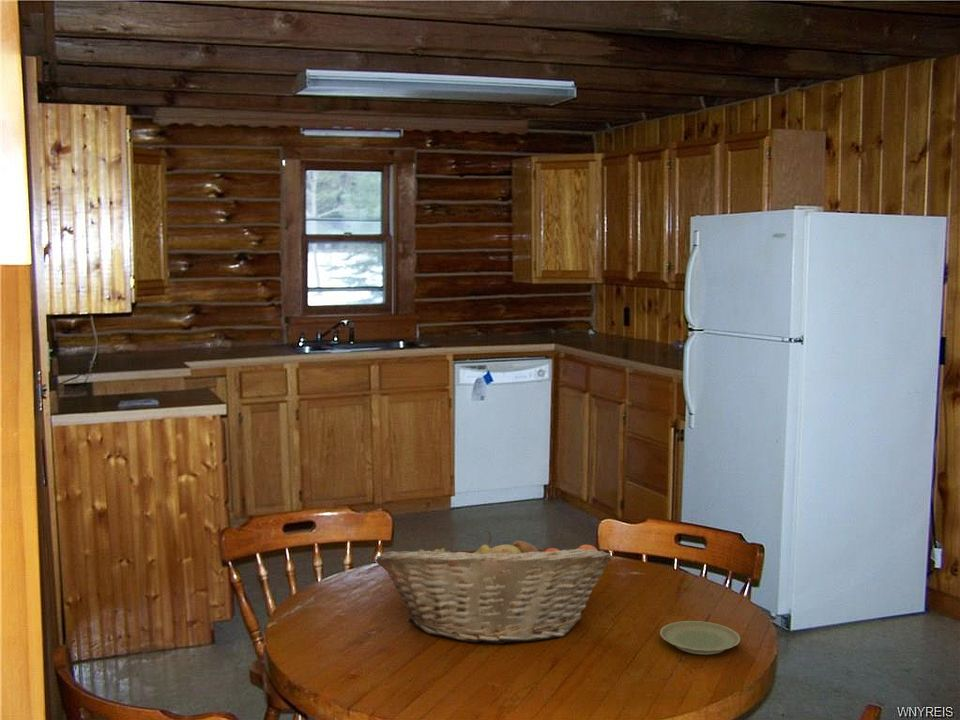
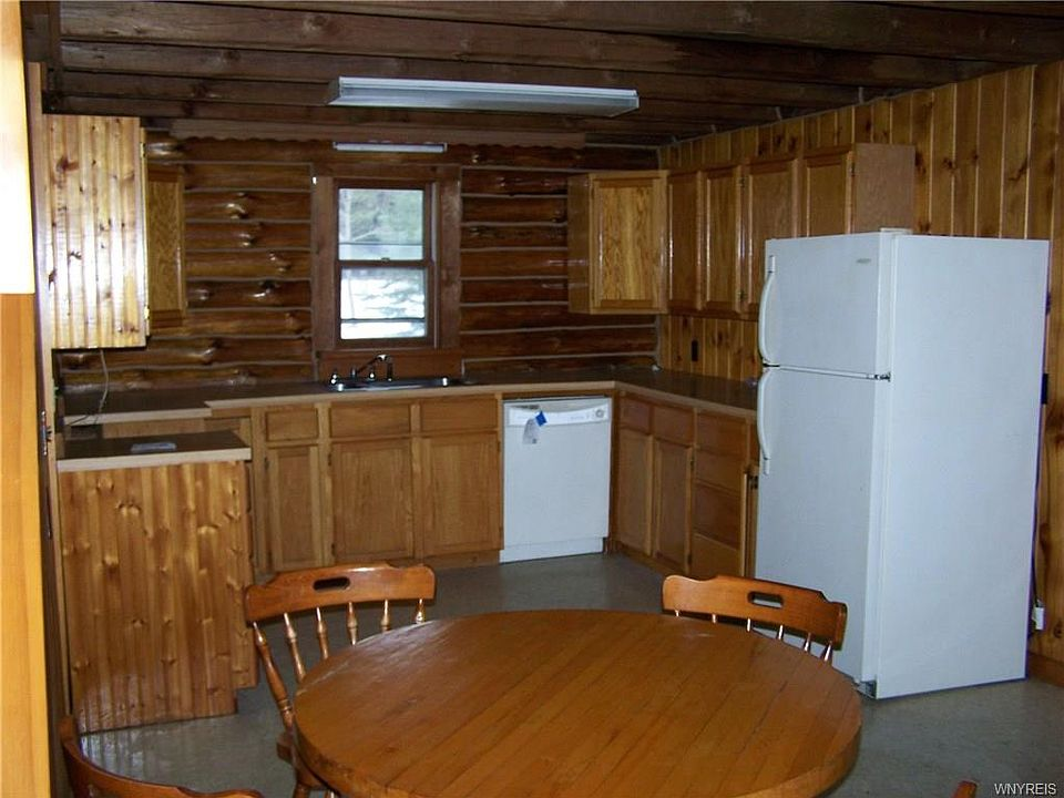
- plate [659,620,741,655]
- fruit basket [375,531,613,645]
